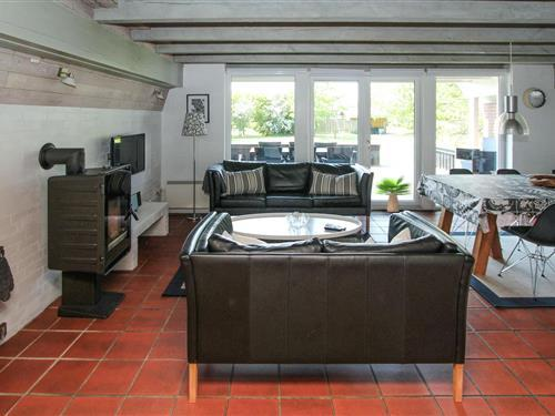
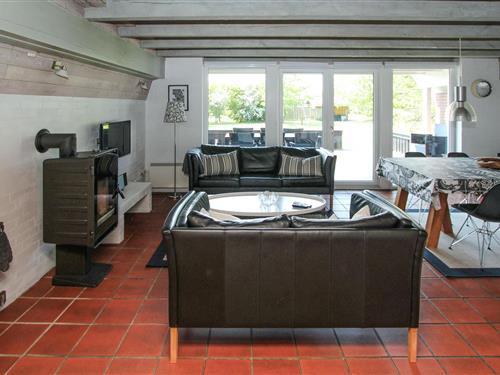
- potted plant [371,174,413,213]
